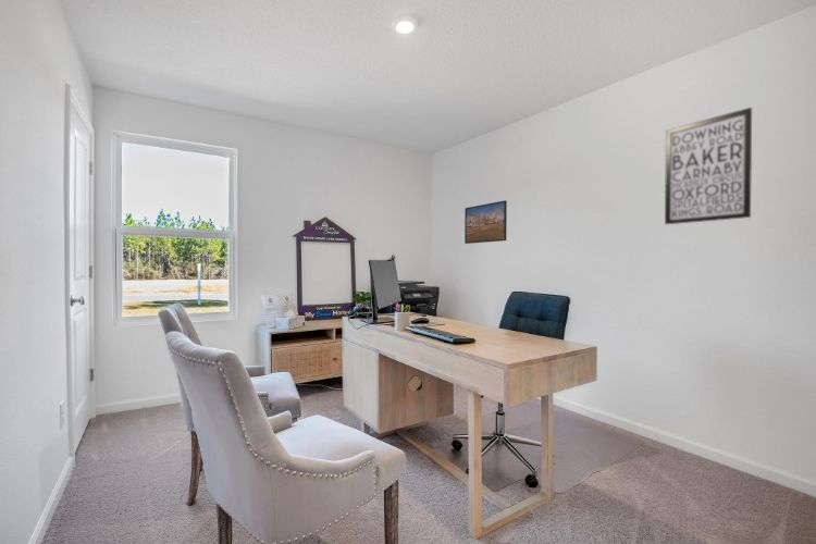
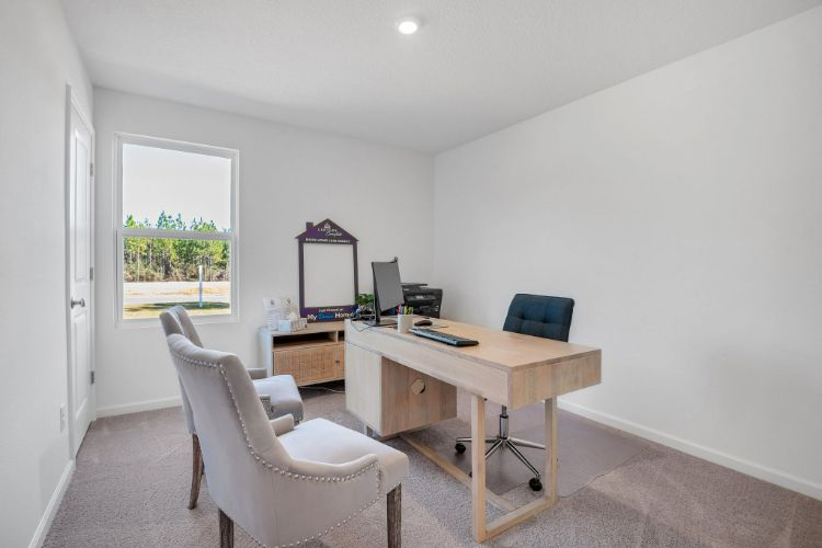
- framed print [463,199,508,245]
- wall art [664,107,753,225]
